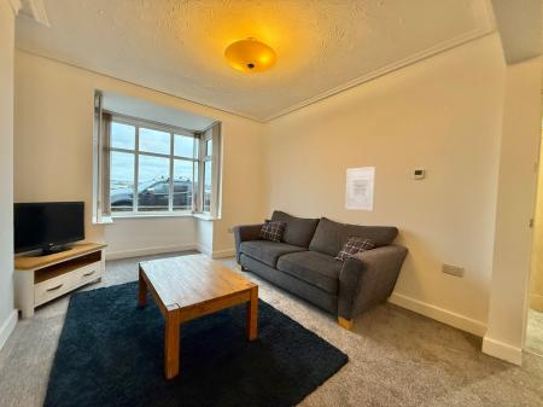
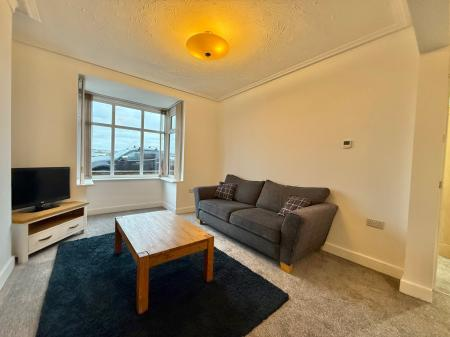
- wall art [344,165,376,213]
